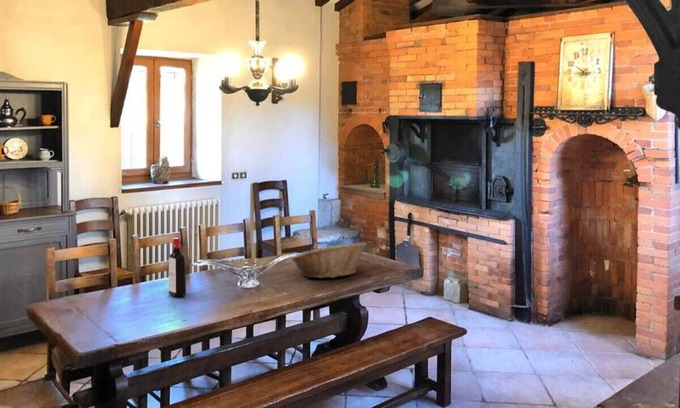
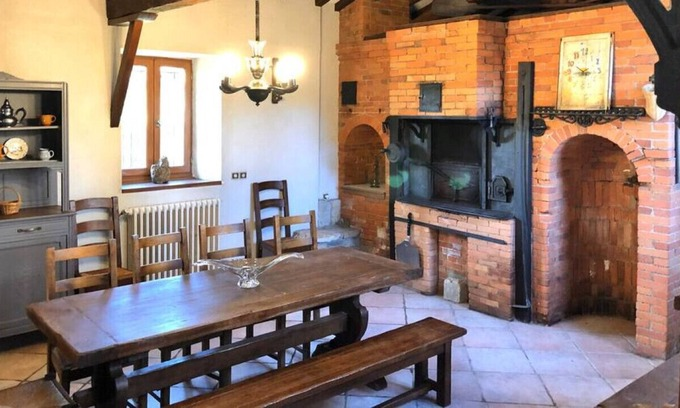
- liquor bottle [168,237,187,298]
- fruit basket [291,241,368,279]
